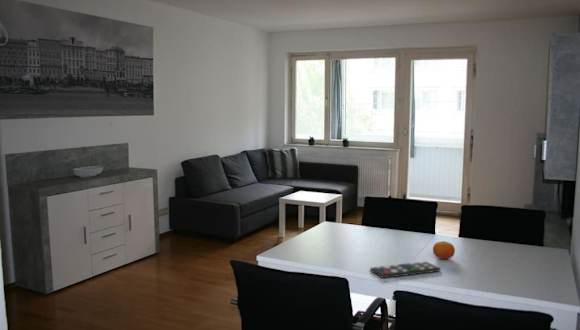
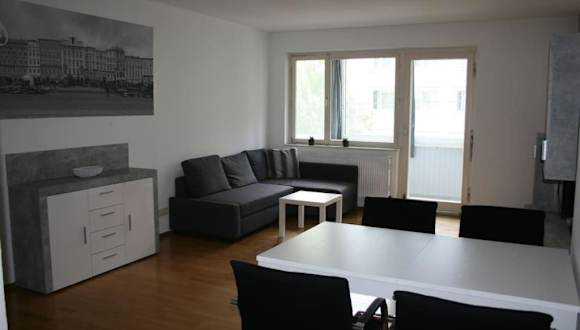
- remote control [369,261,442,279]
- fruit [432,240,456,260]
